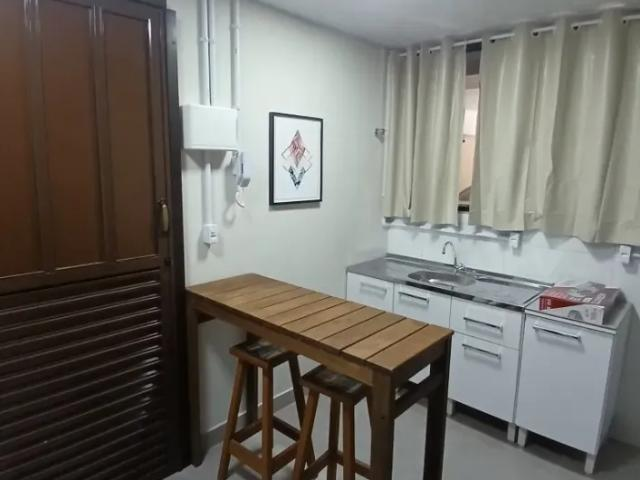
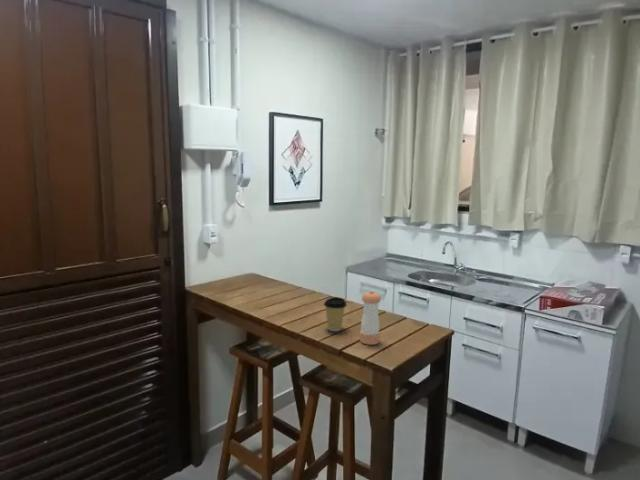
+ coffee cup [323,296,348,332]
+ pepper shaker [359,290,382,346]
